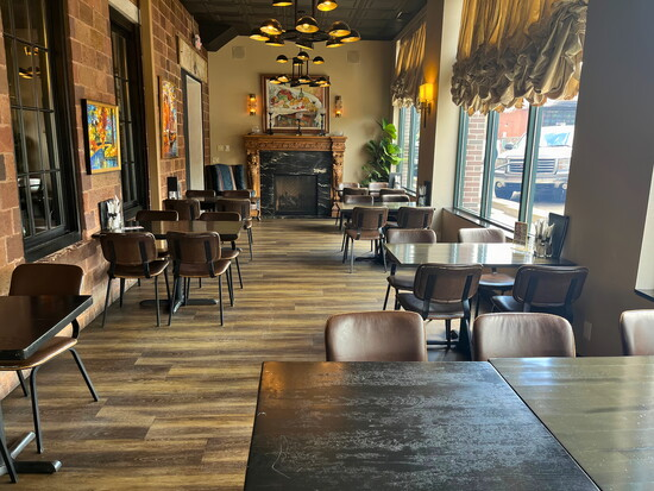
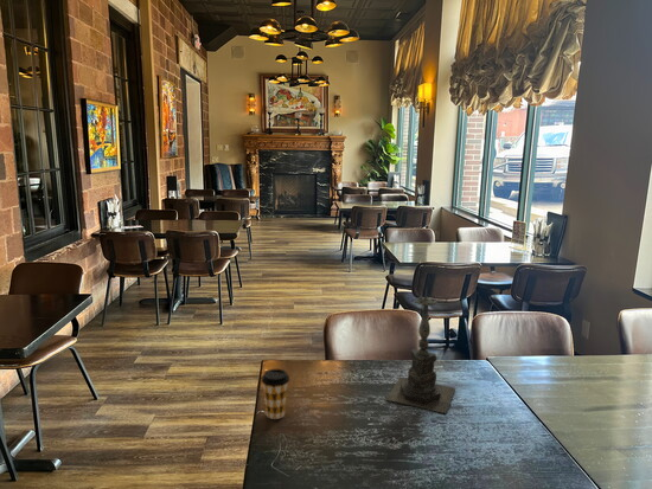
+ coffee cup [260,368,290,420]
+ candle holder [384,288,456,414]
